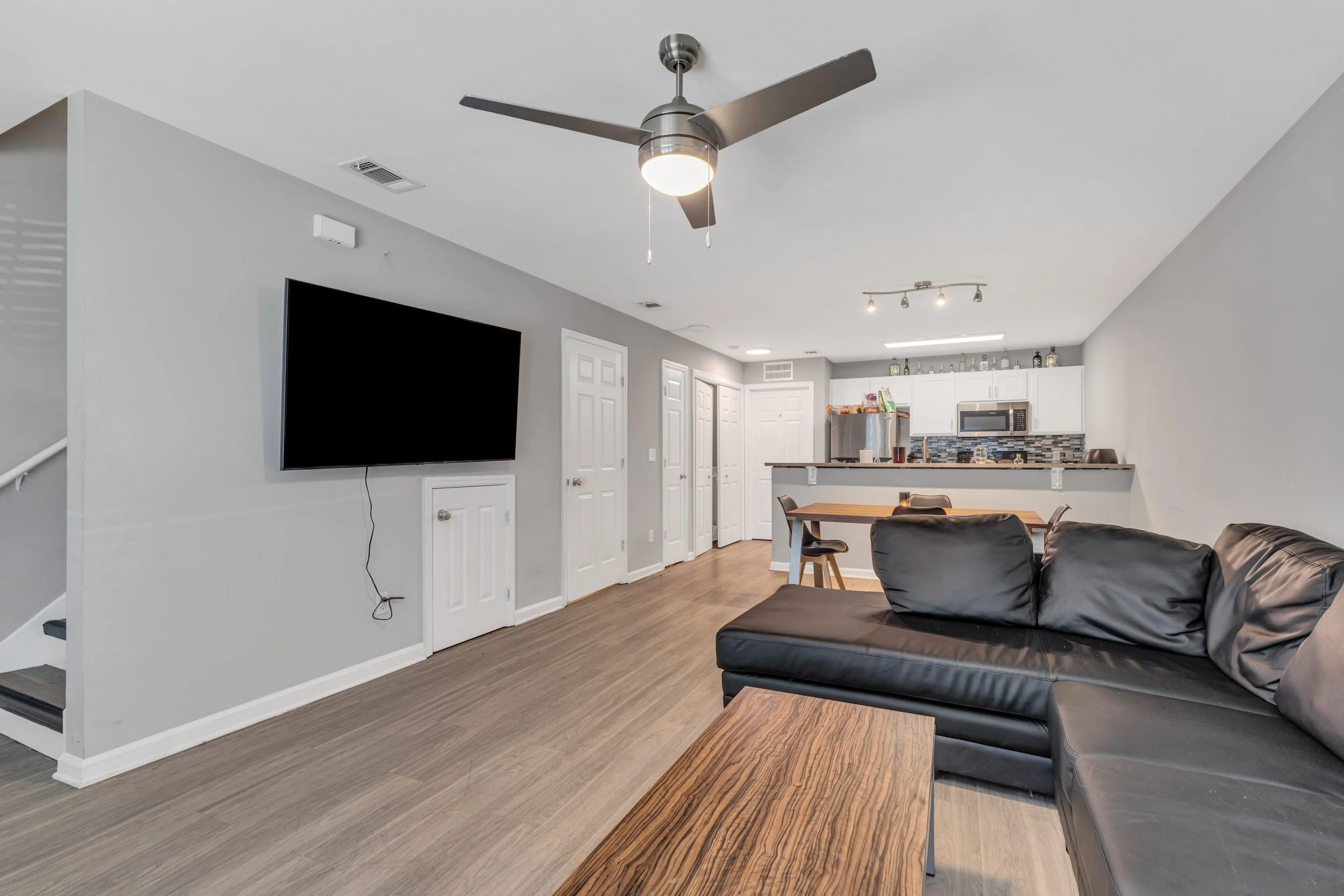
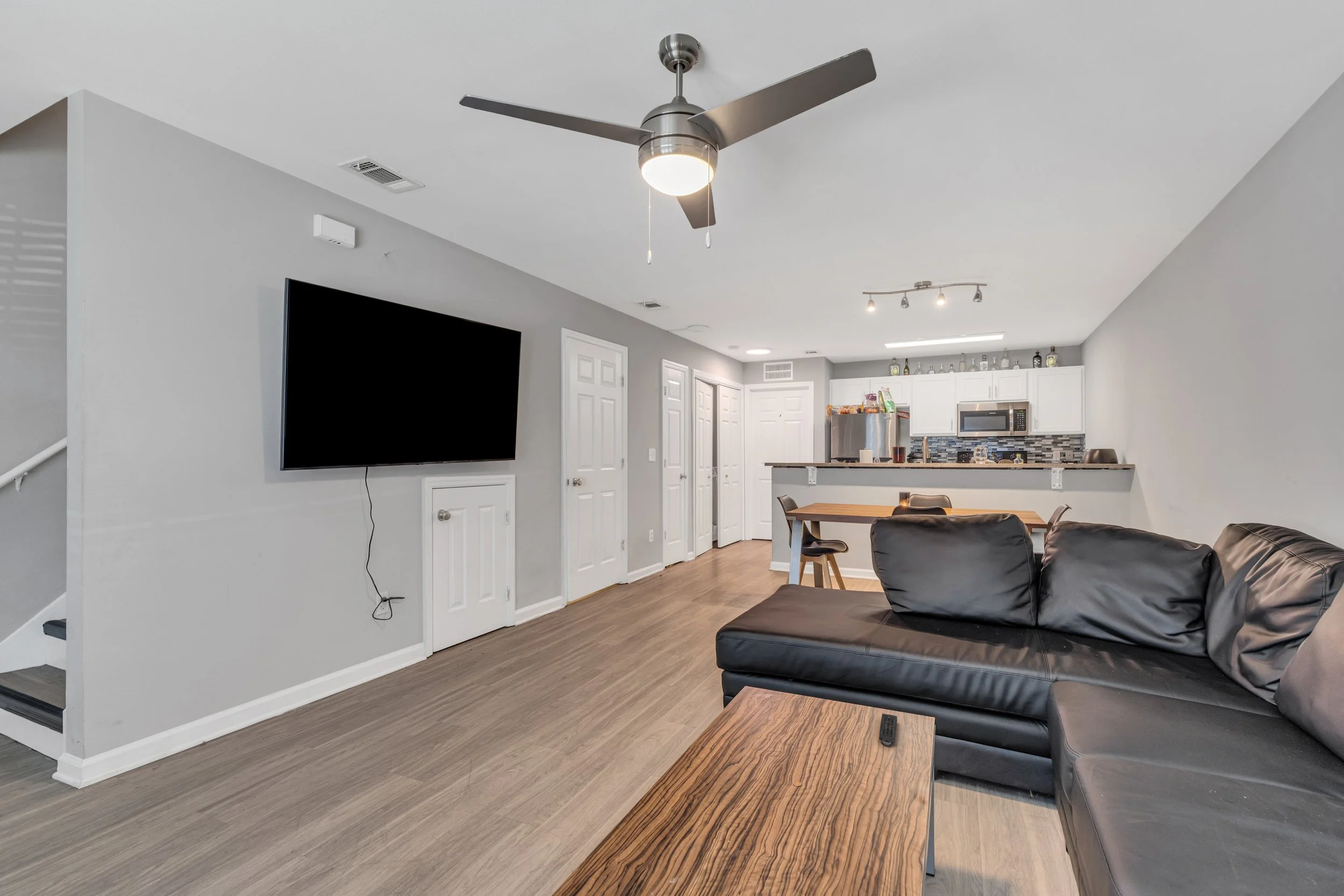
+ remote control [878,713,898,746]
